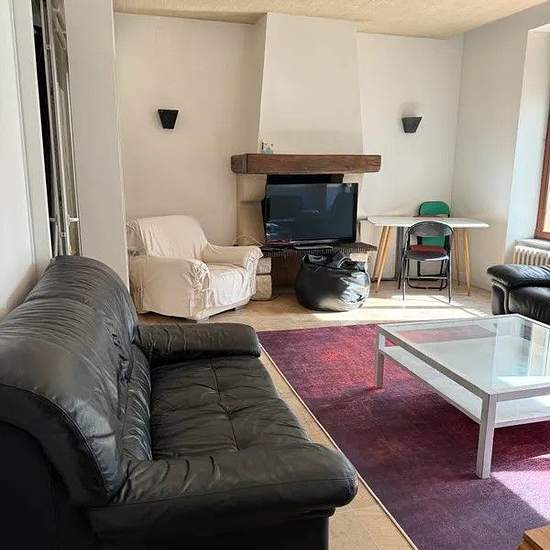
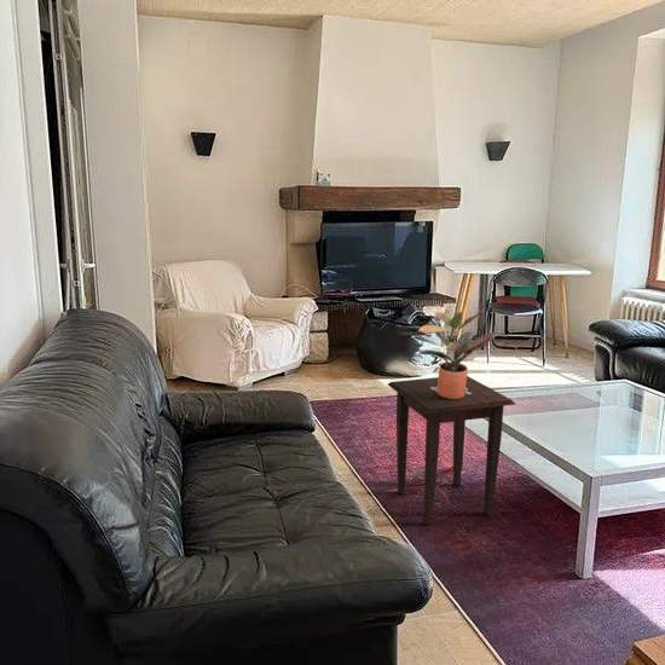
+ side table [387,375,516,526]
+ potted plant [417,310,498,399]
